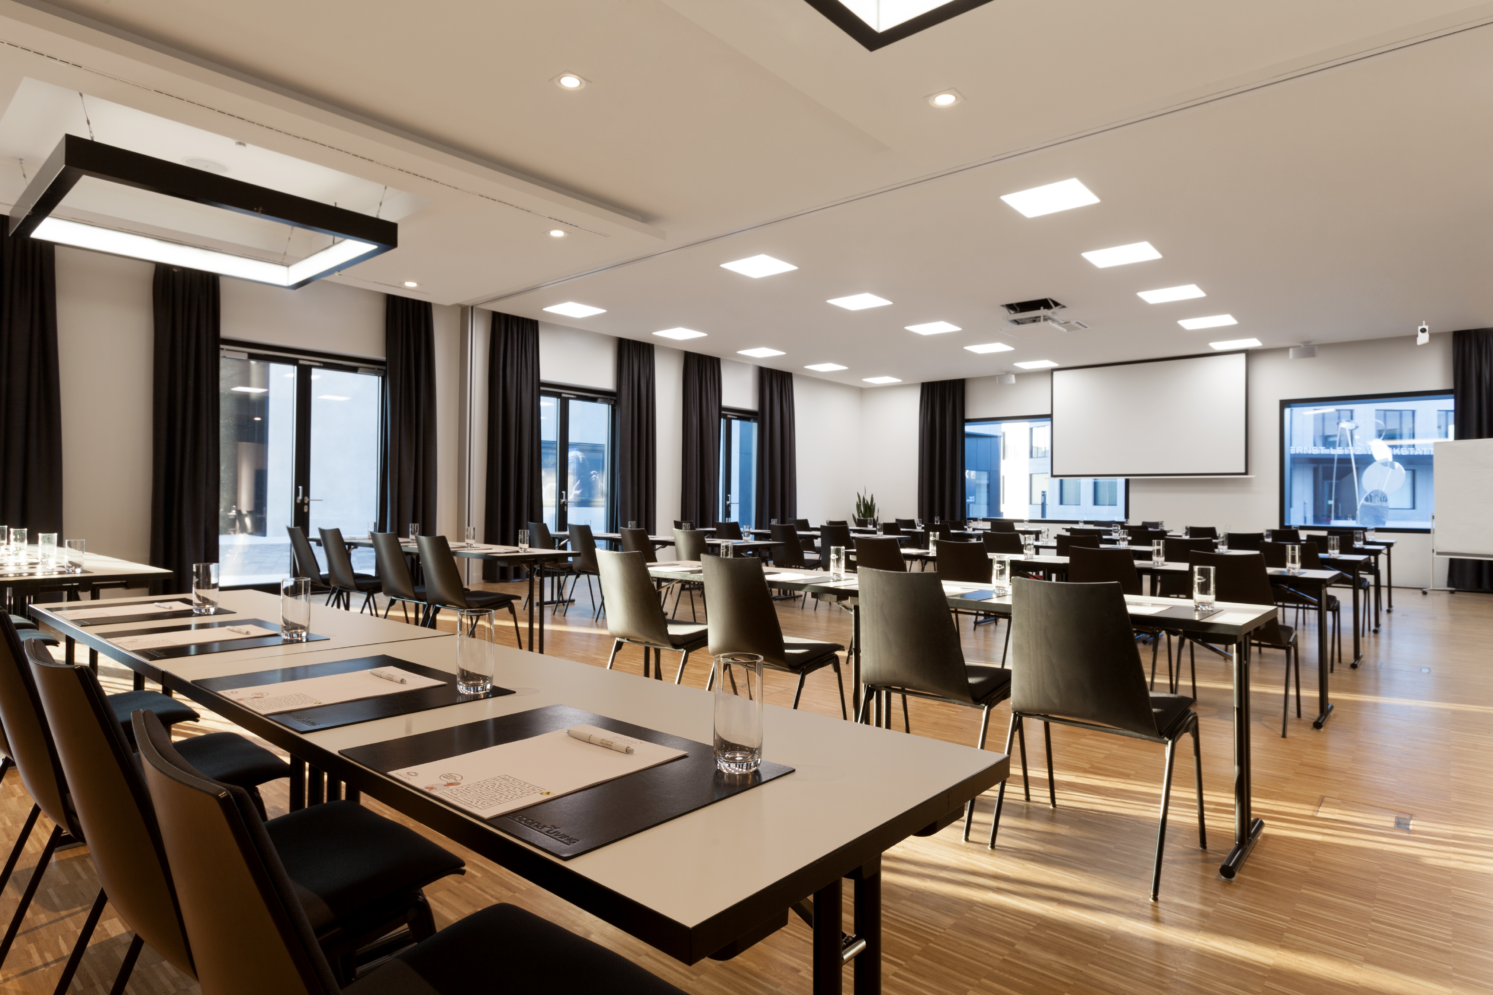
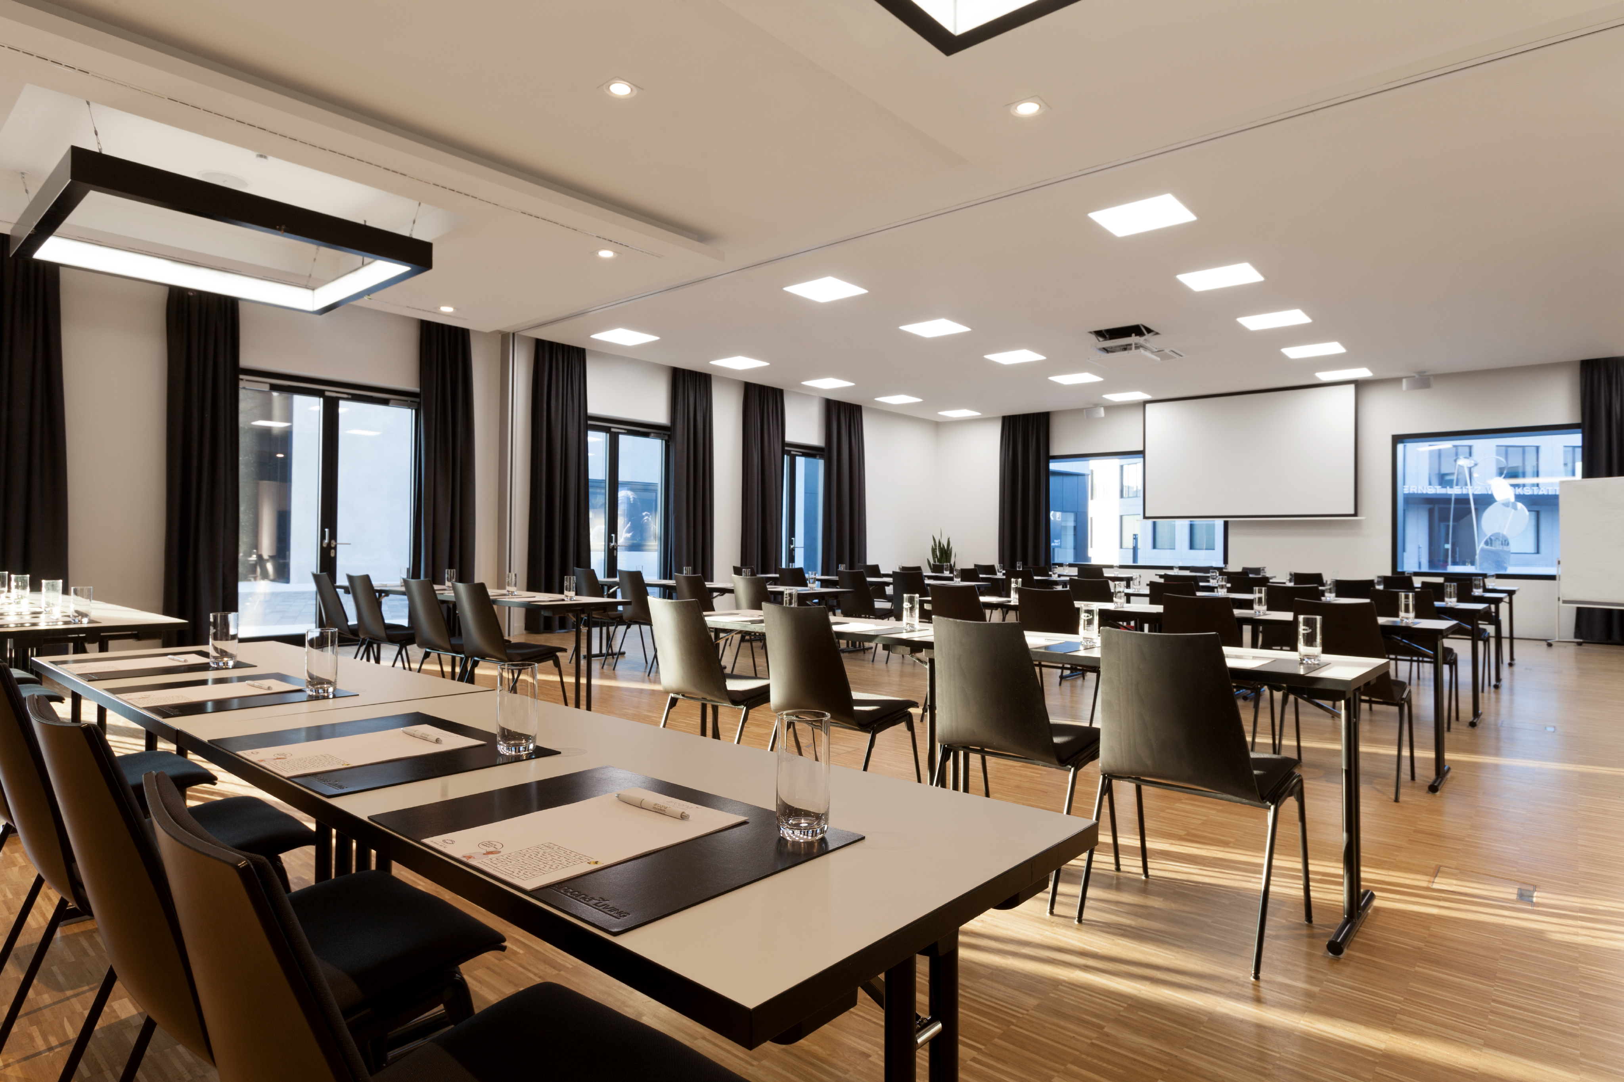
- security camera [1416,321,1430,345]
